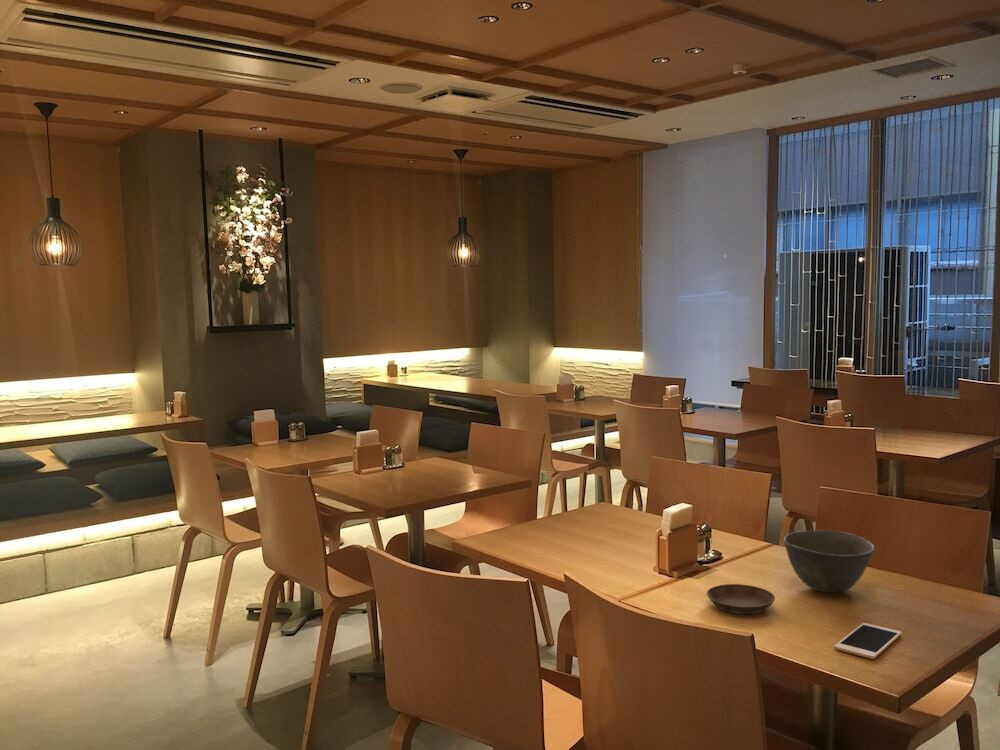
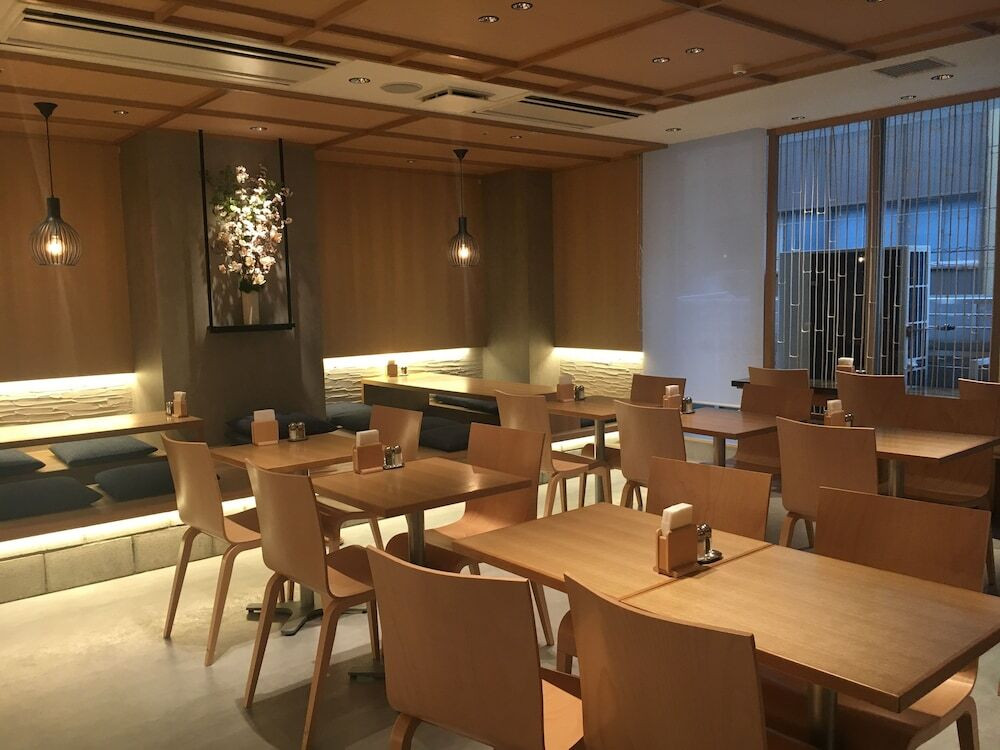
- bowl [783,530,875,593]
- cell phone [833,622,903,660]
- saucer [706,583,776,615]
